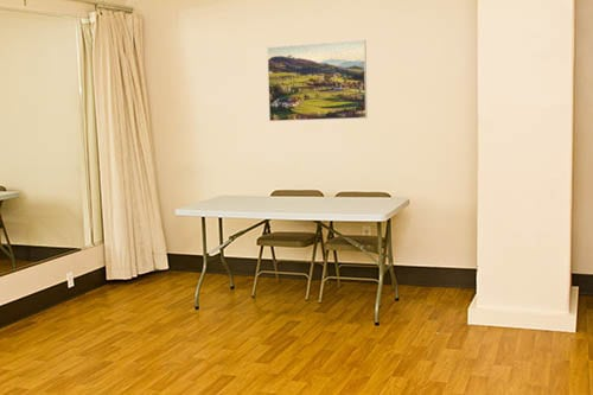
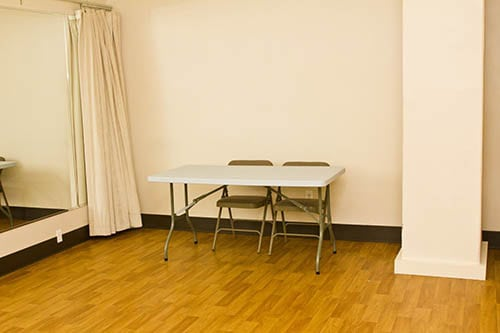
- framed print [266,39,368,122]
